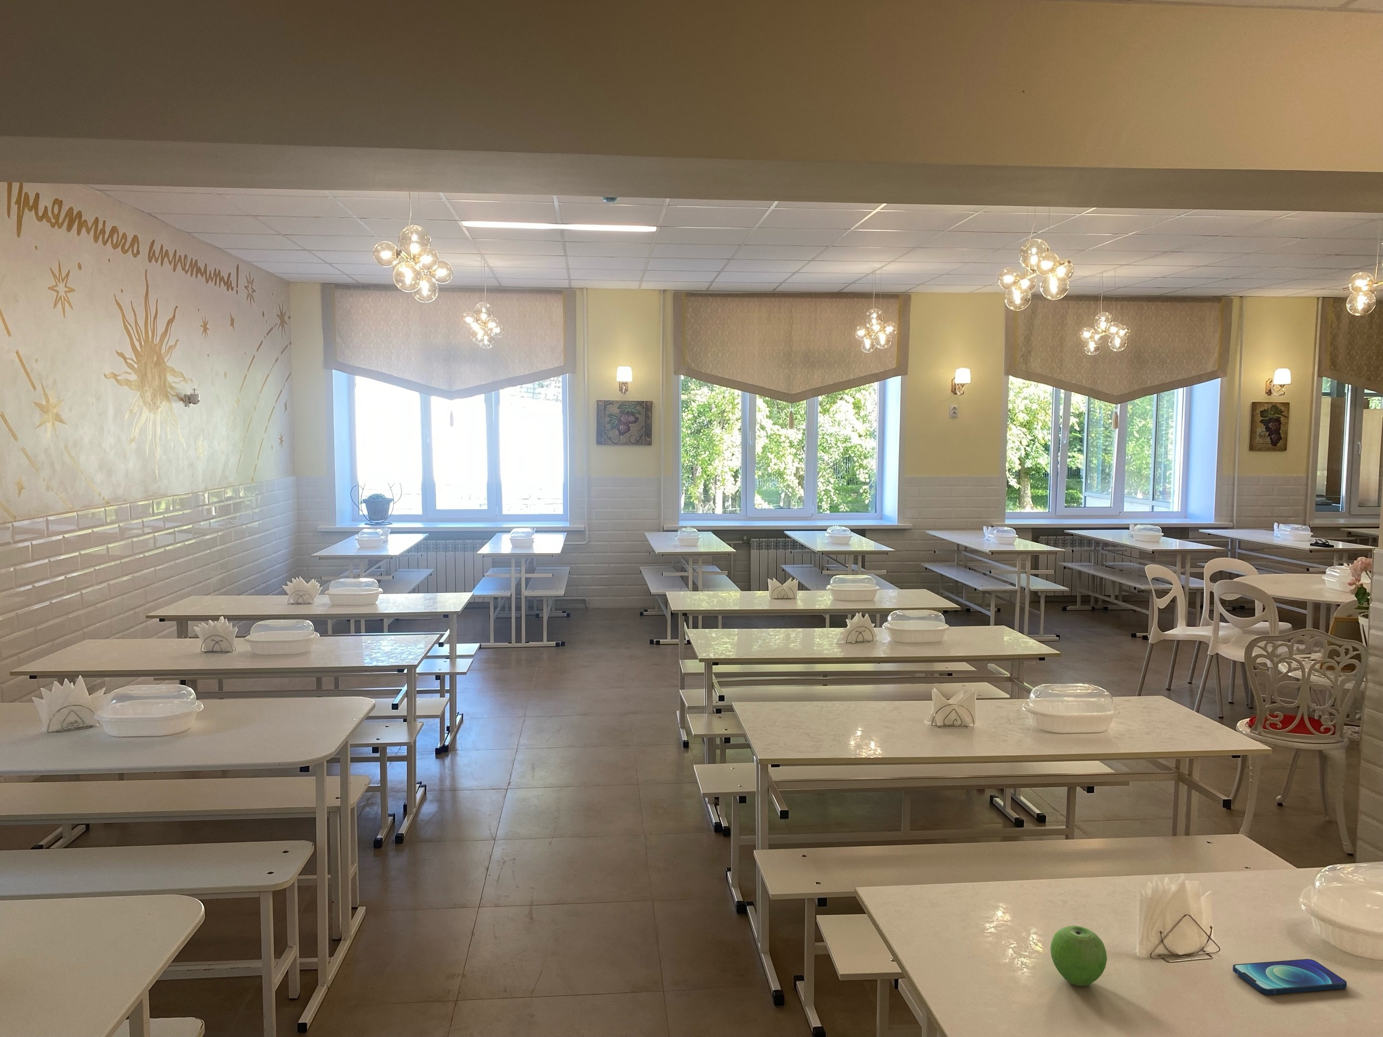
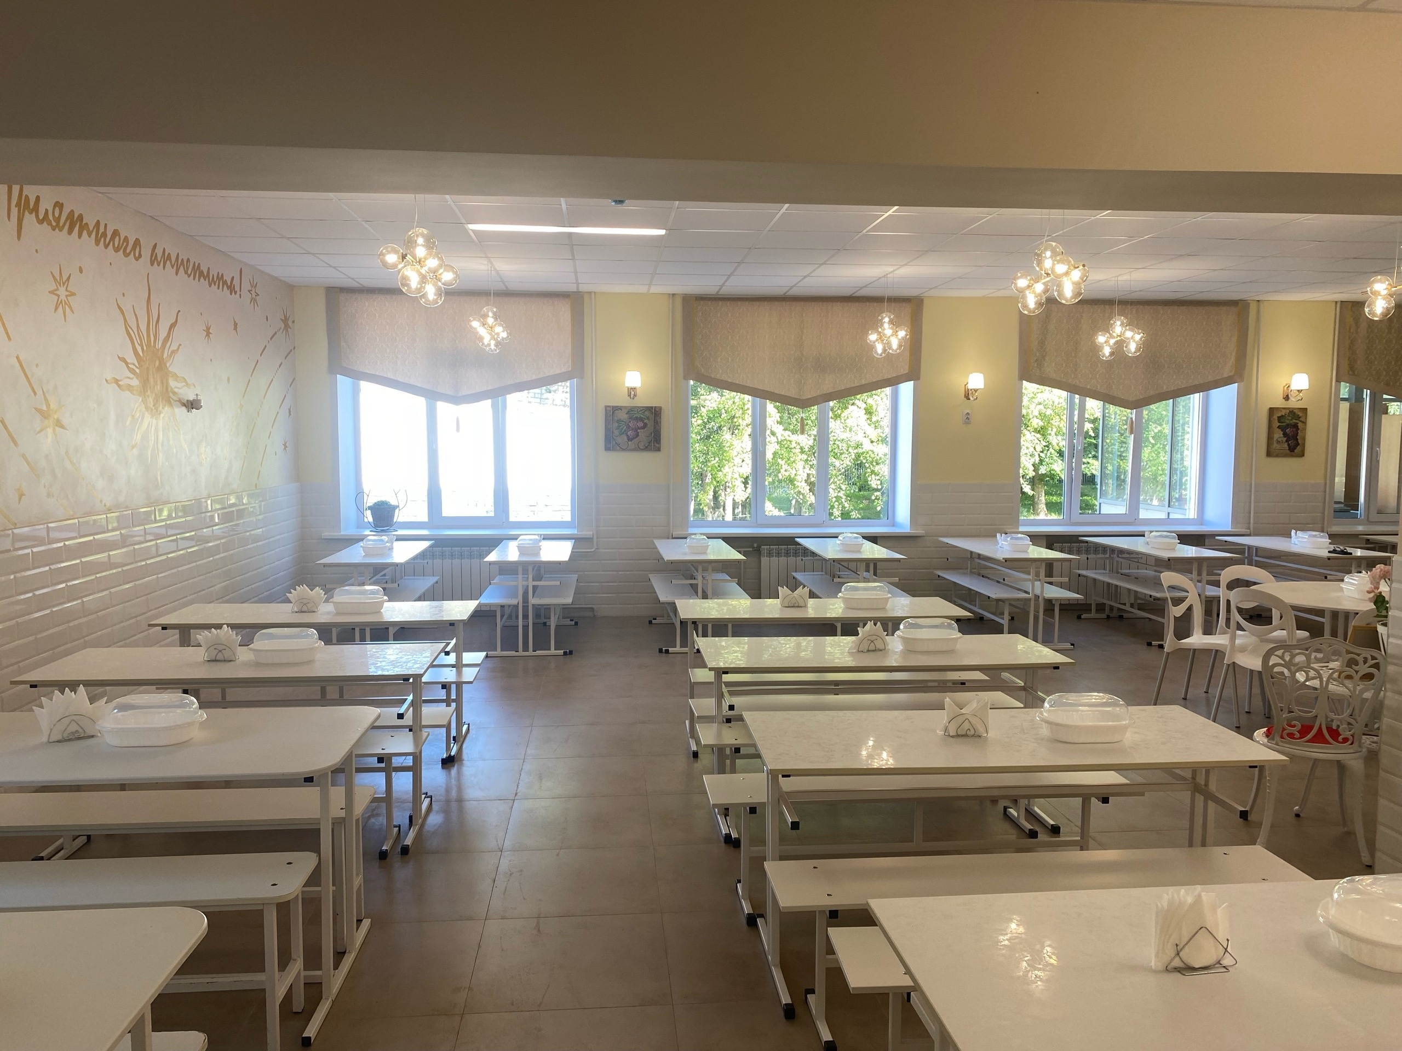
- fruit [1050,925,1107,987]
- smartphone [1233,959,1347,995]
